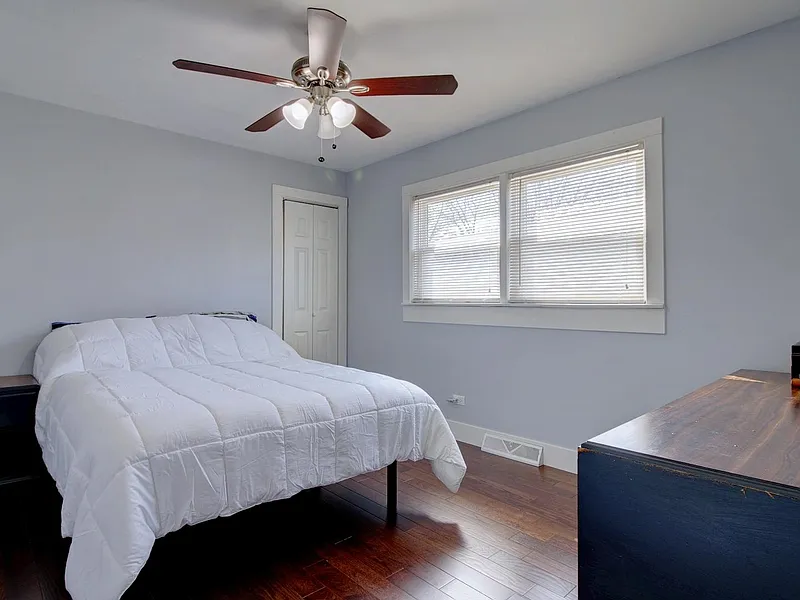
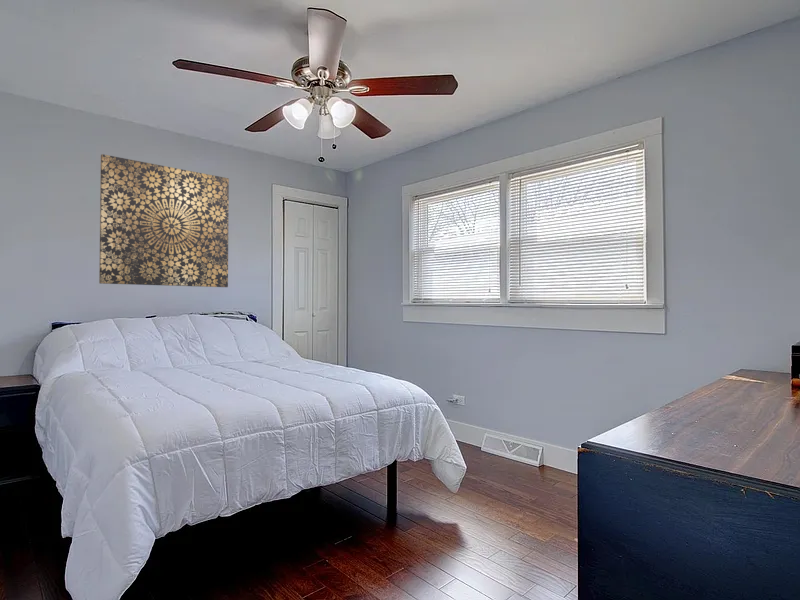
+ wall art [98,153,230,288]
